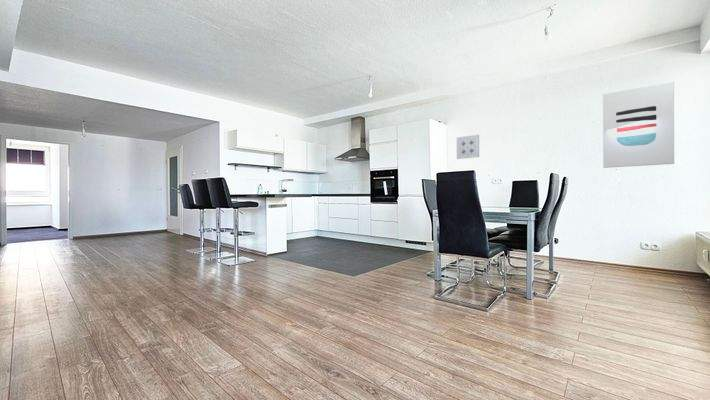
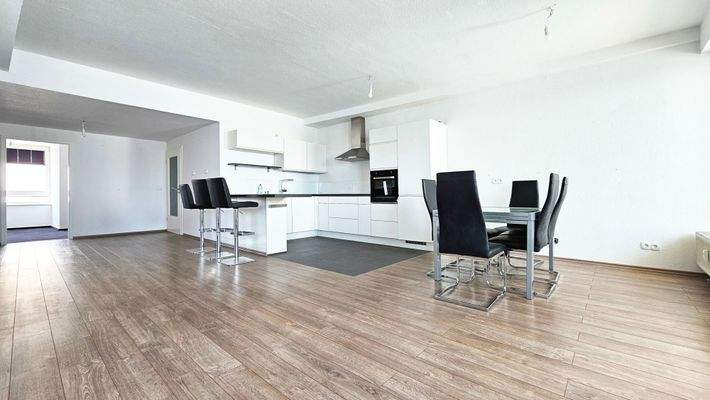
- wall art [456,133,480,160]
- wall art [602,80,675,169]
